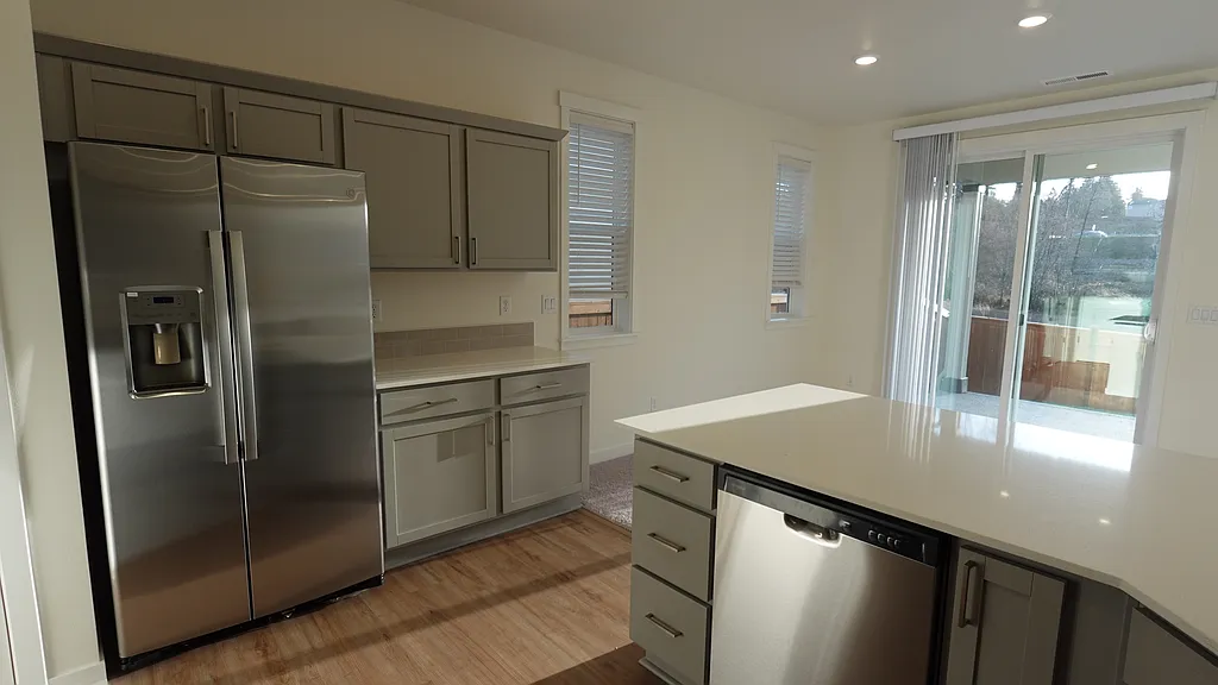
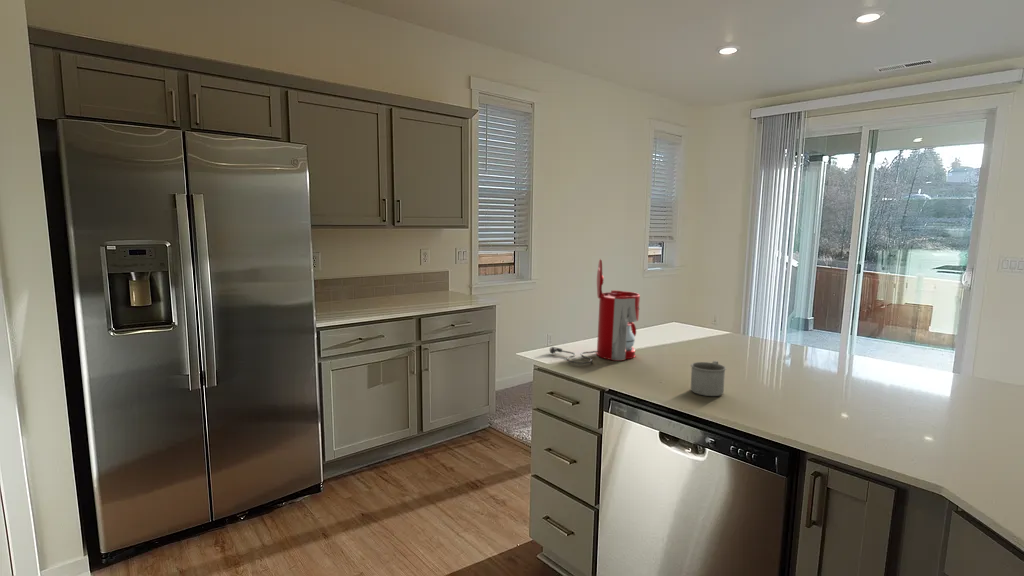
+ mug [690,360,727,397]
+ coffee maker [549,258,641,365]
